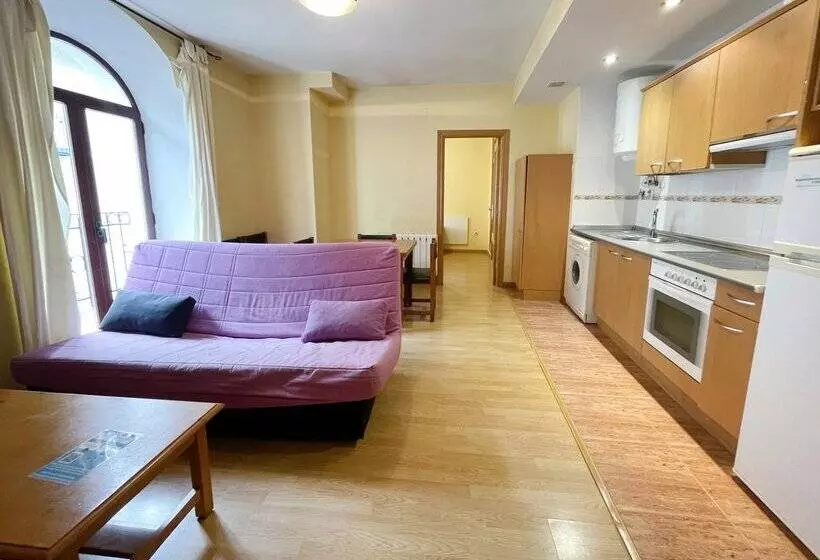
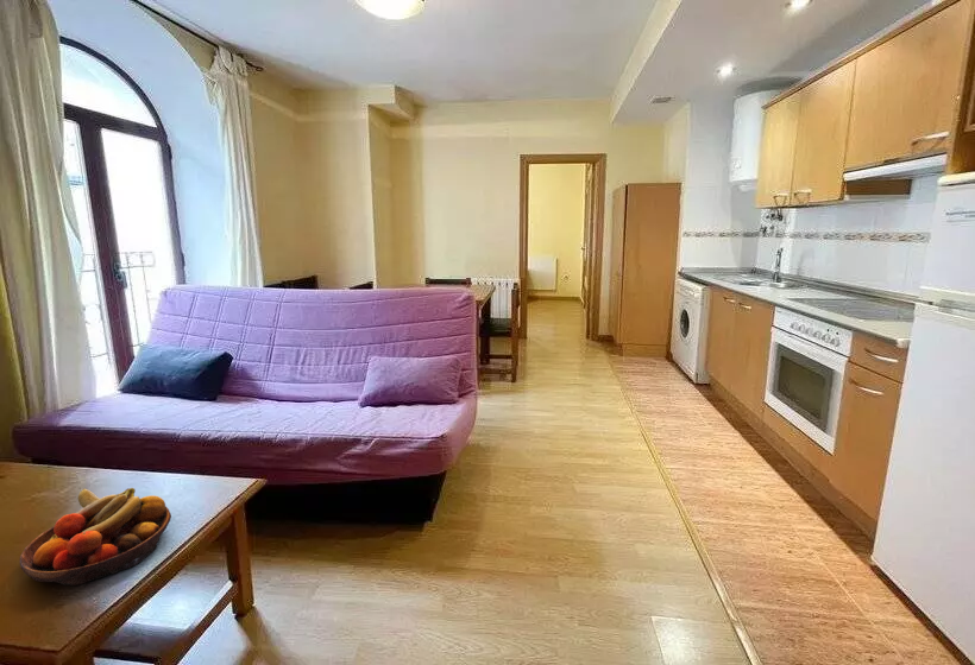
+ fruit bowl [19,487,172,587]
